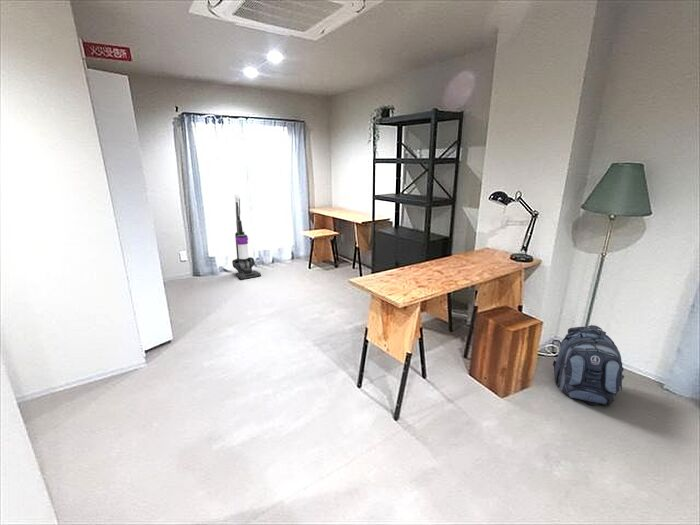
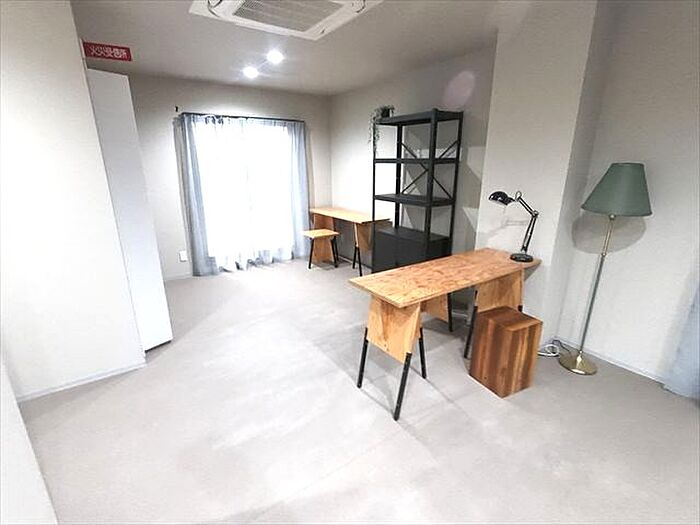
- vacuum cleaner [231,194,262,280]
- backpack [552,324,625,408]
